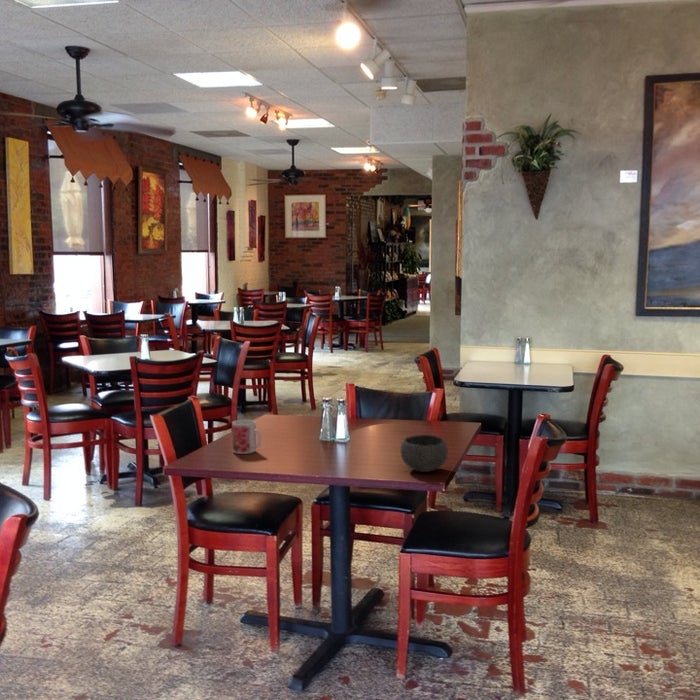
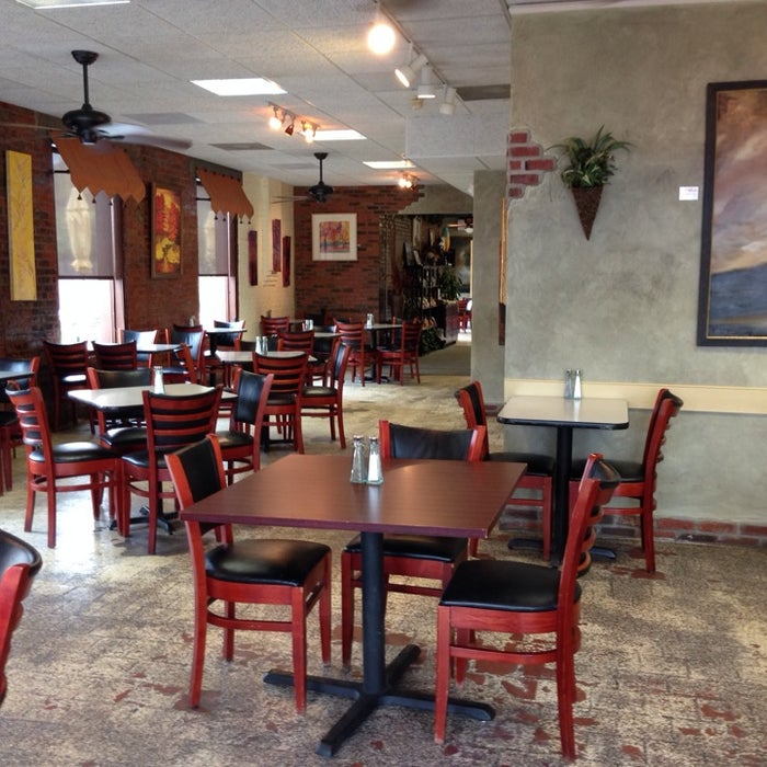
- bowl [399,434,449,473]
- mug [231,419,262,455]
